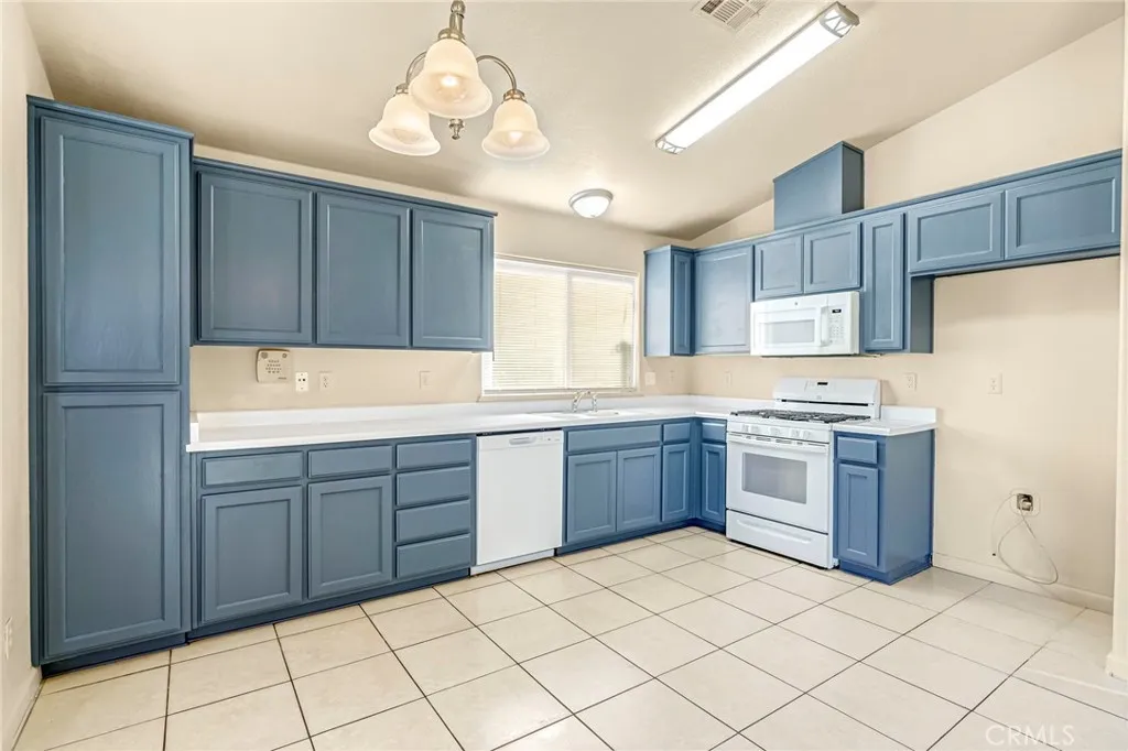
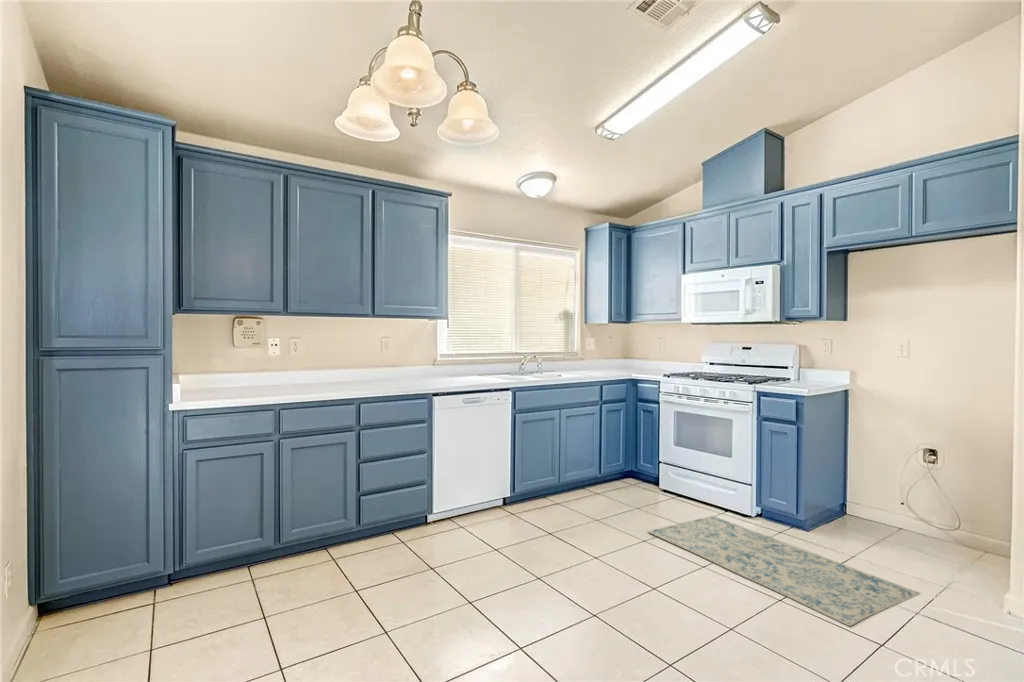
+ rug [646,515,922,627]
